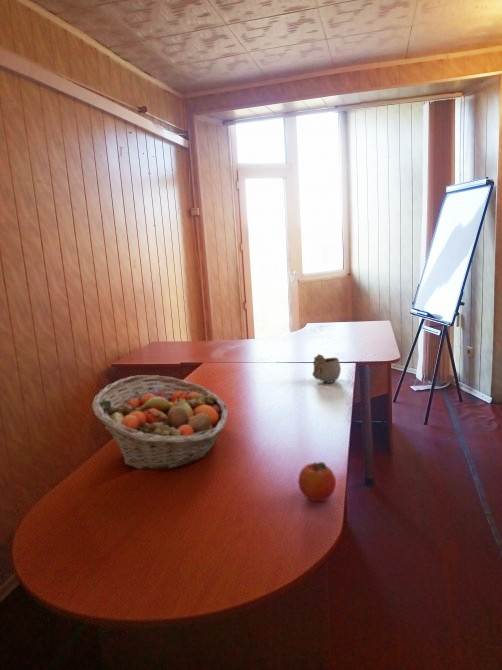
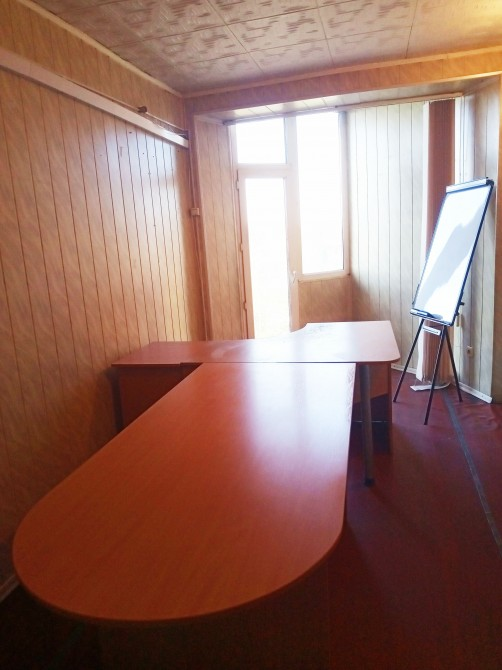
- fruit [297,461,337,502]
- fruit basket [91,374,229,471]
- mug [311,353,342,384]
